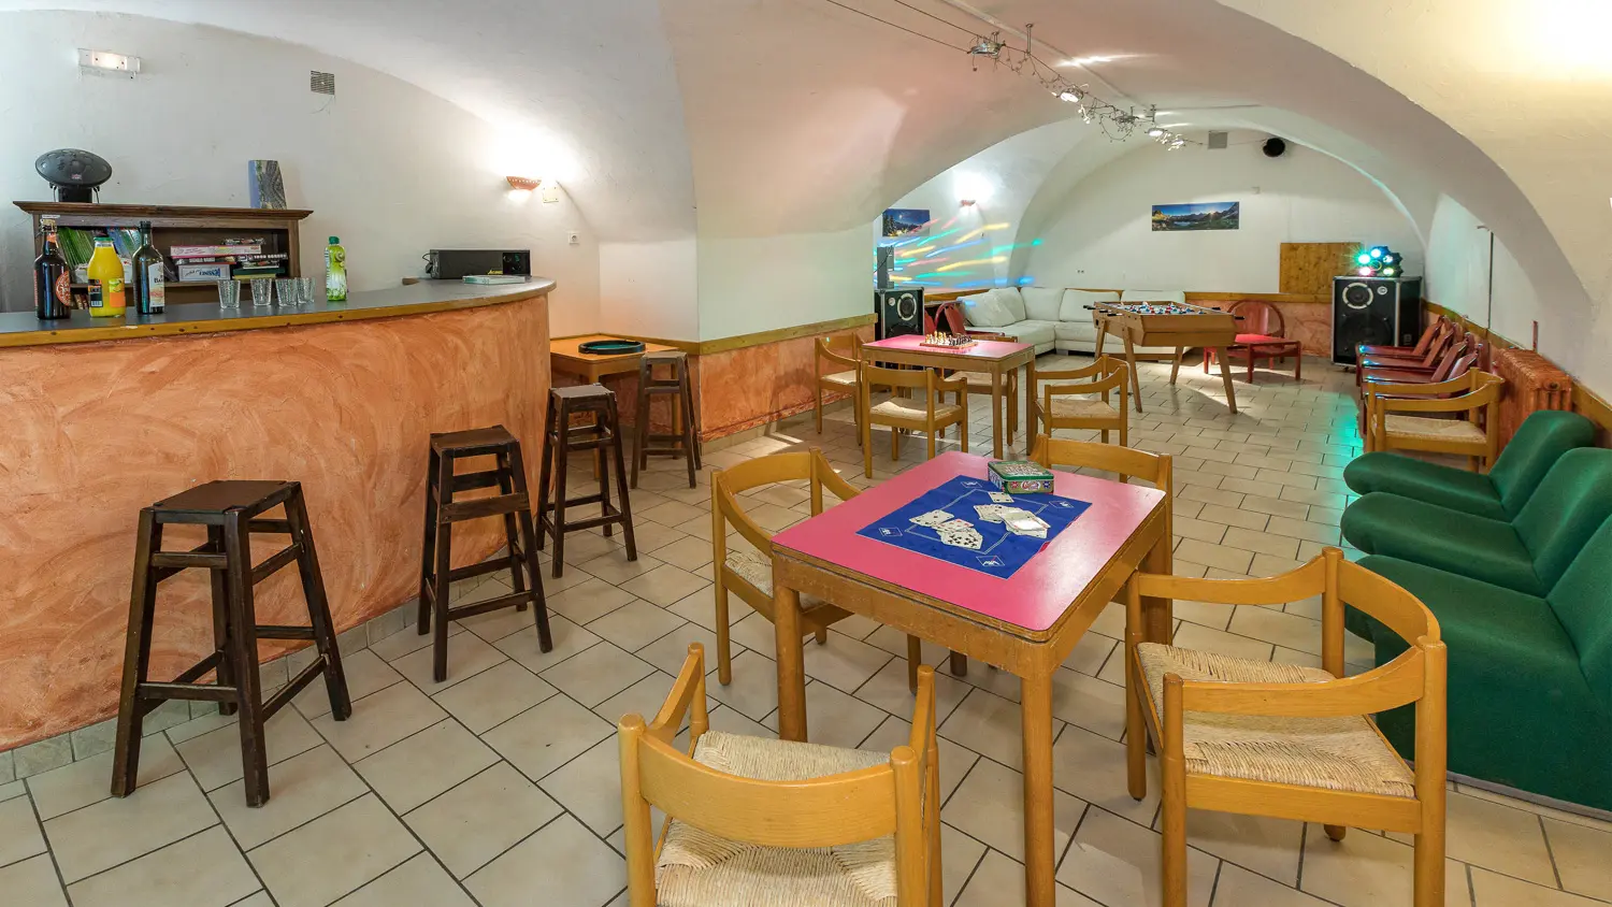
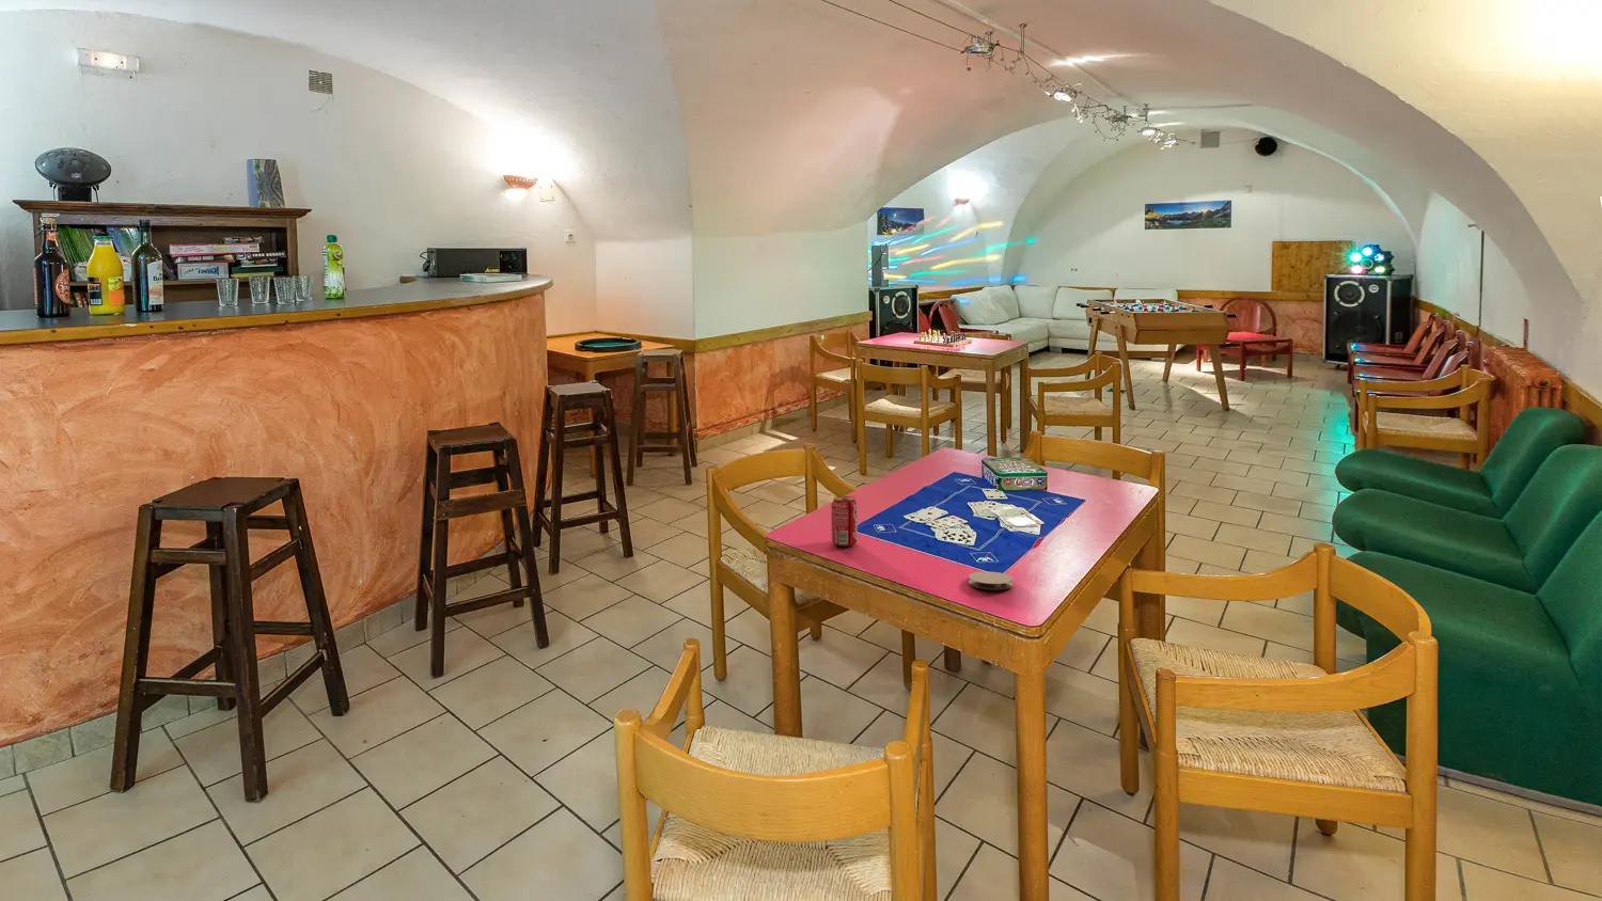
+ coaster [967,571,1014,591]
+ beverage can [830,495,858,548]
